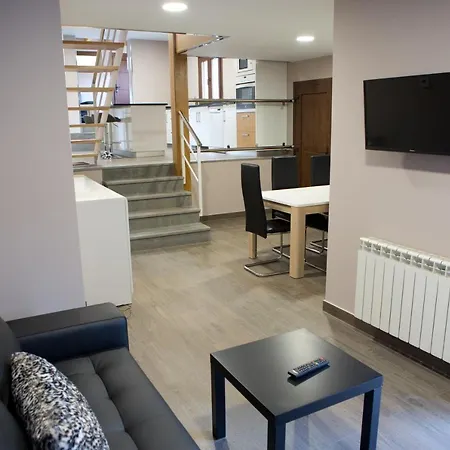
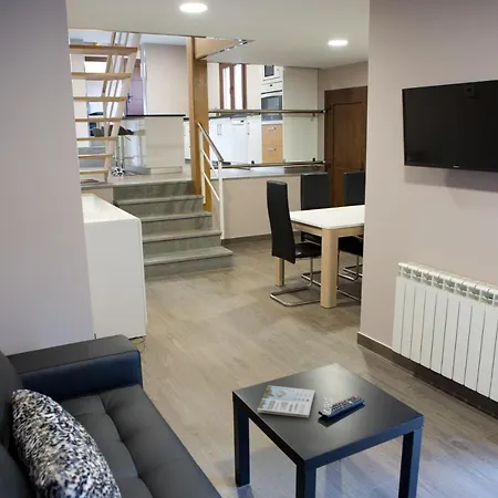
+ magazine [257,384,335,418]
